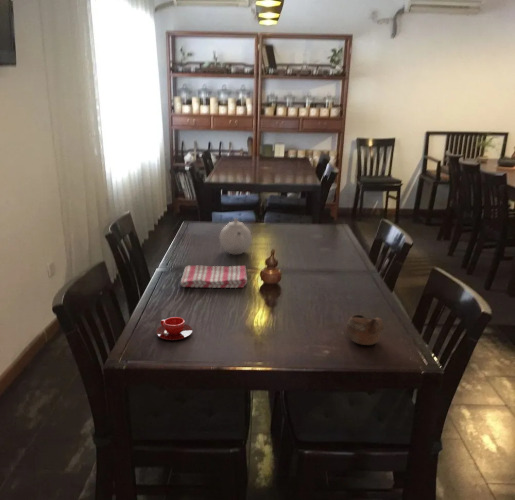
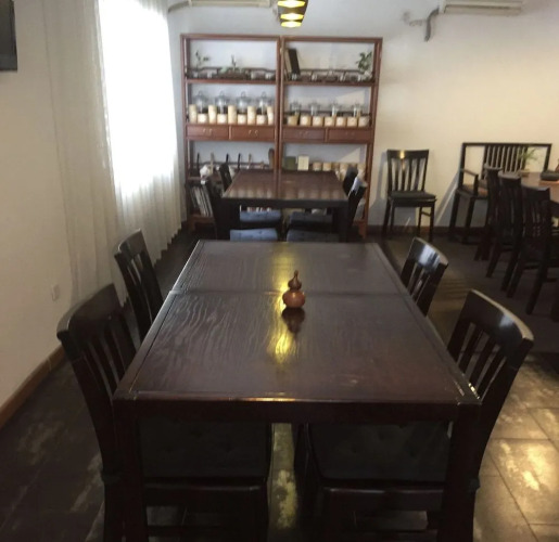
- cup [344,313,385,346]
- dish towel [180,265,248,289]
- teacup [155,316,193,341]
- teapot [219,217,253,255]
